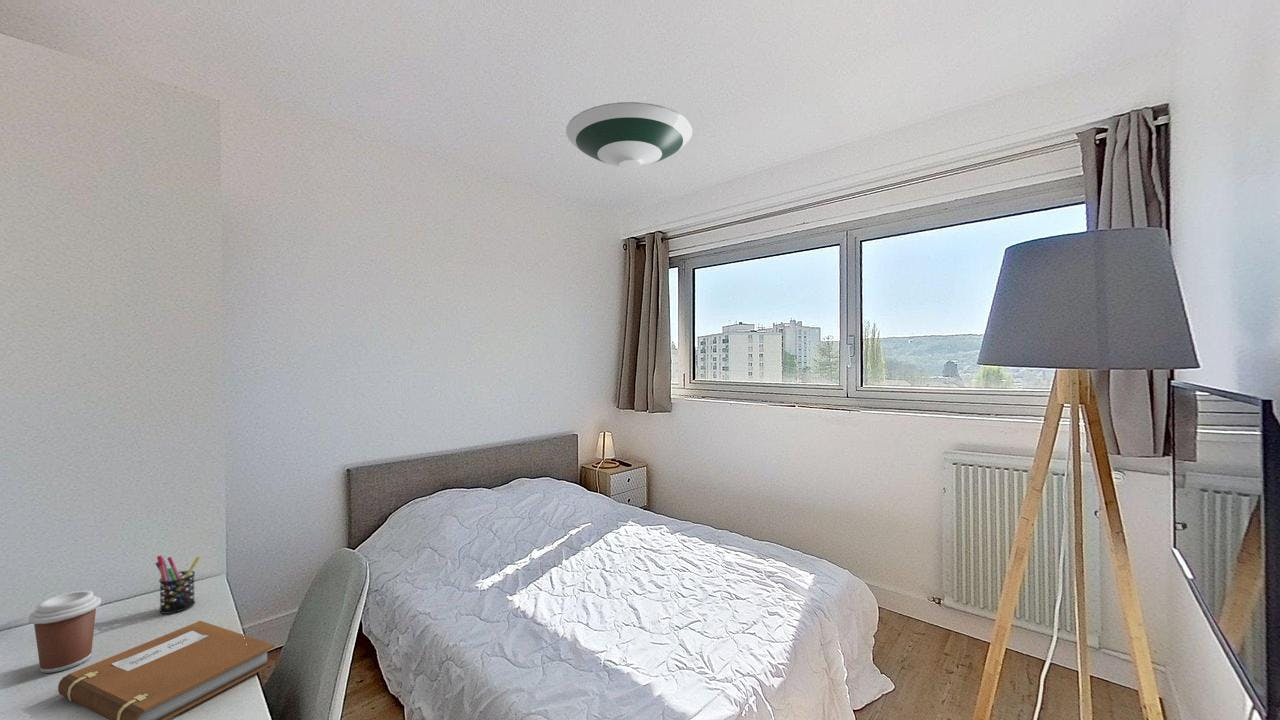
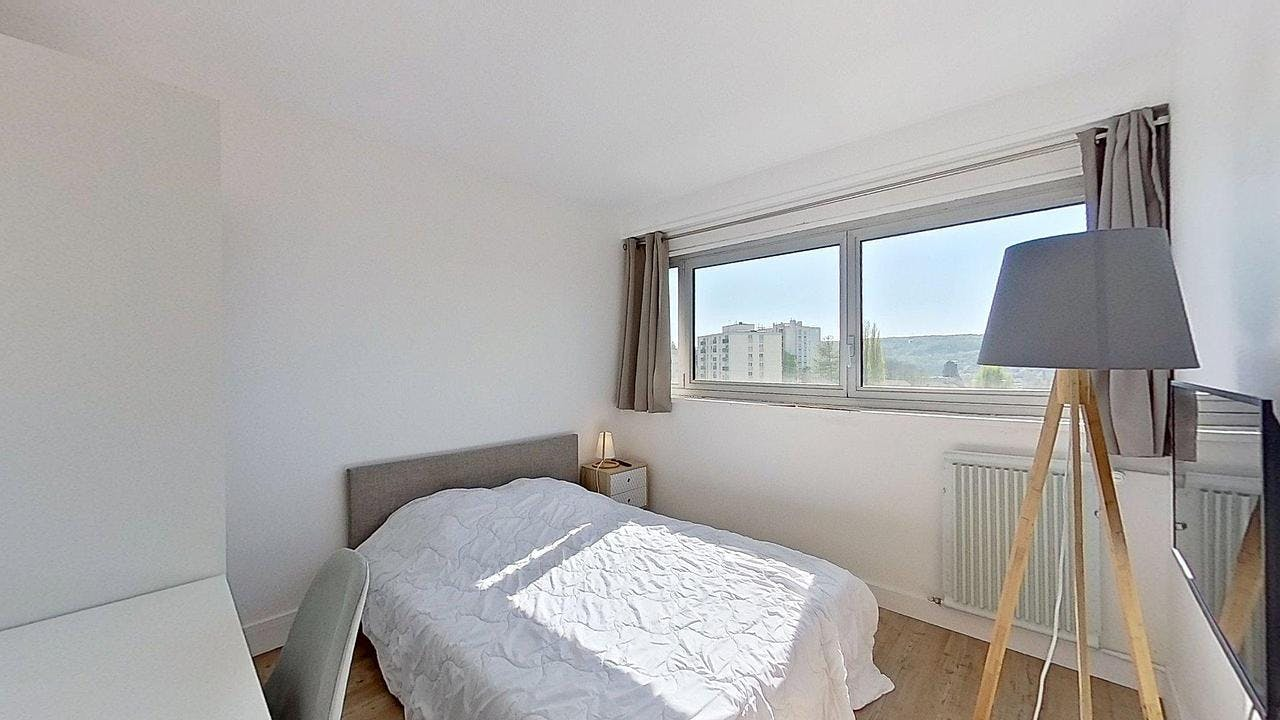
- notebook [57,620,275,720]
- pen holder [154,554,202,615]
- coffee cup [27,589,102,674]
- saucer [565,101,694,170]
